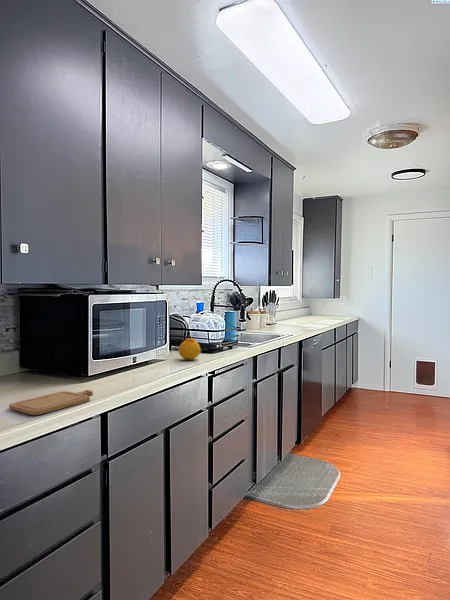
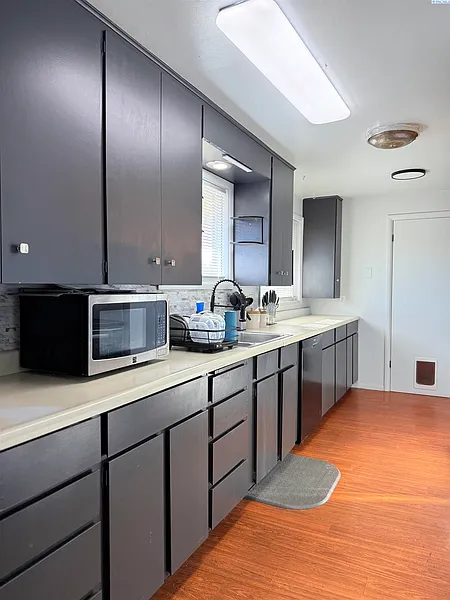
- fruit [177,337,202,361]
- chopping board [8,389,94,416]
